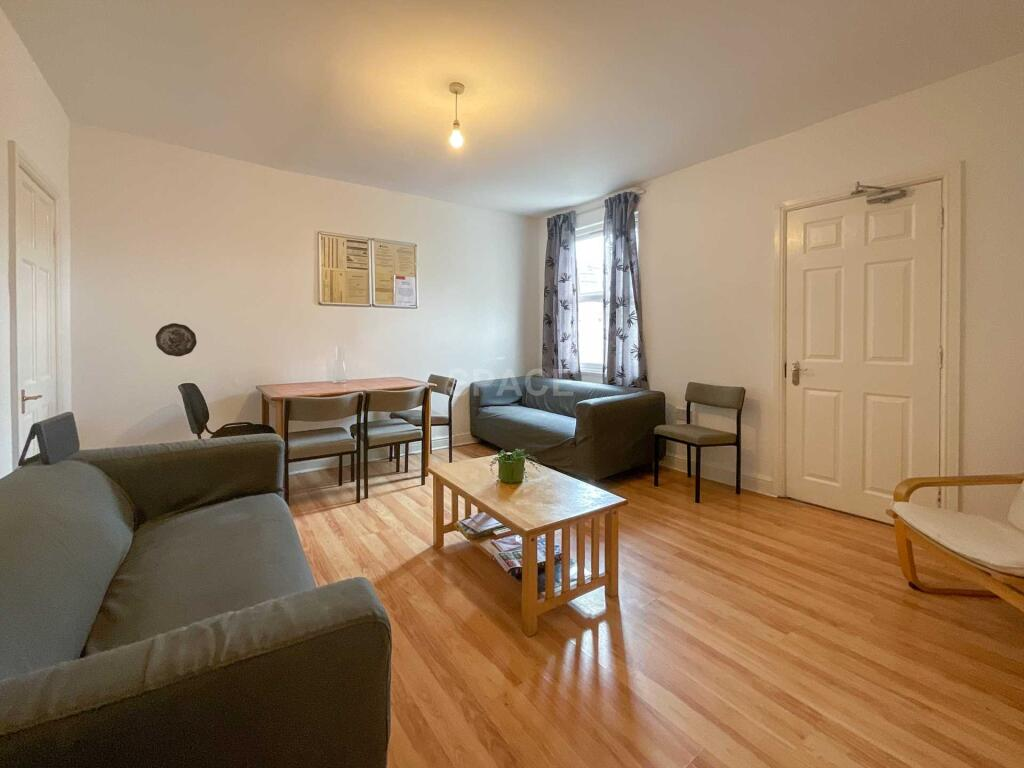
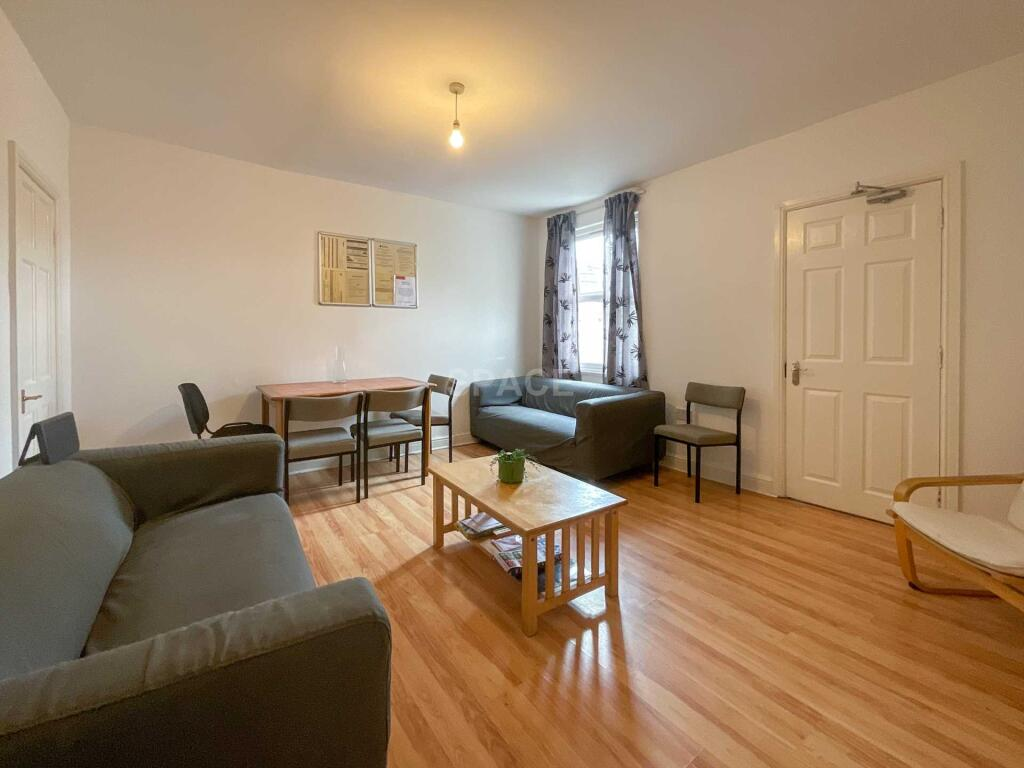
- decorative plate [155,322,198,358]
